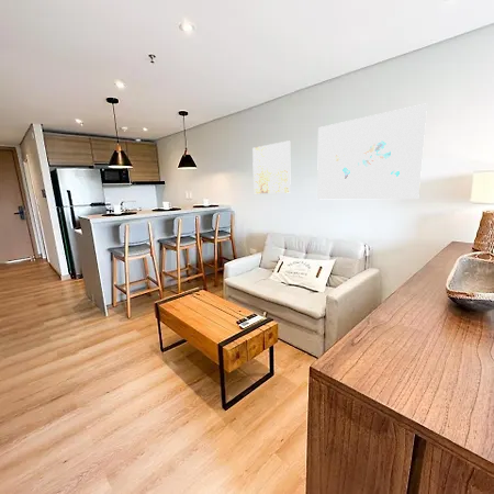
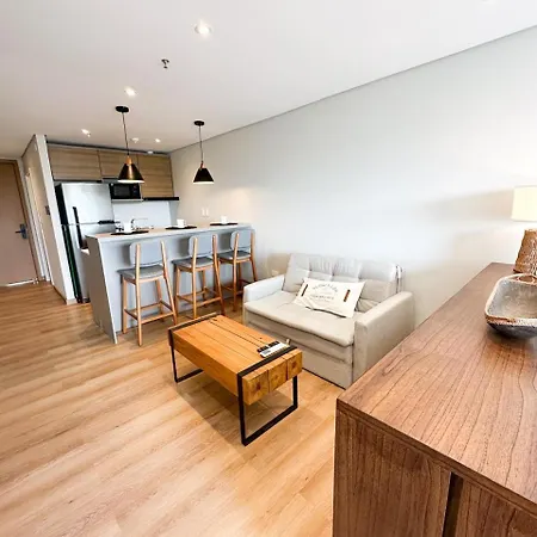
- wall art [316,103,428,201]
- wall art [251,141,292,194]
